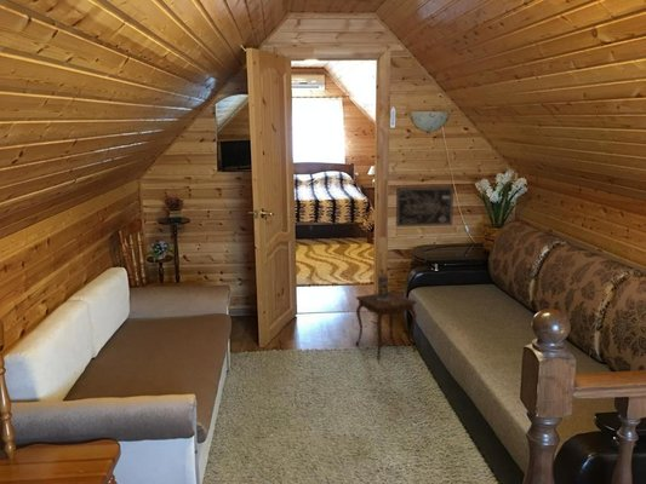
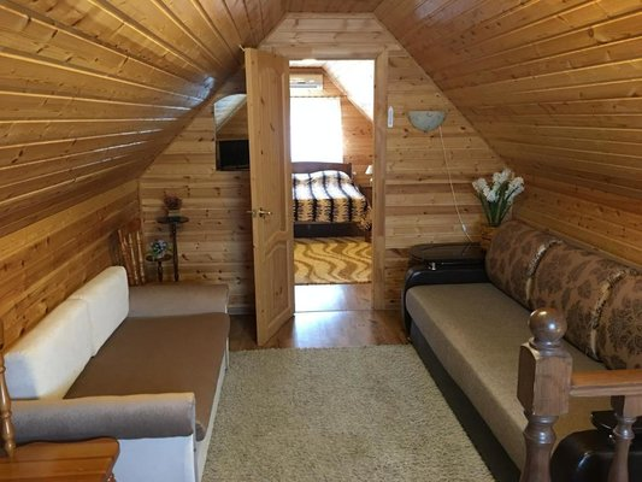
- side table [354,269,418,361]
- wall art [395,185,455,227]
